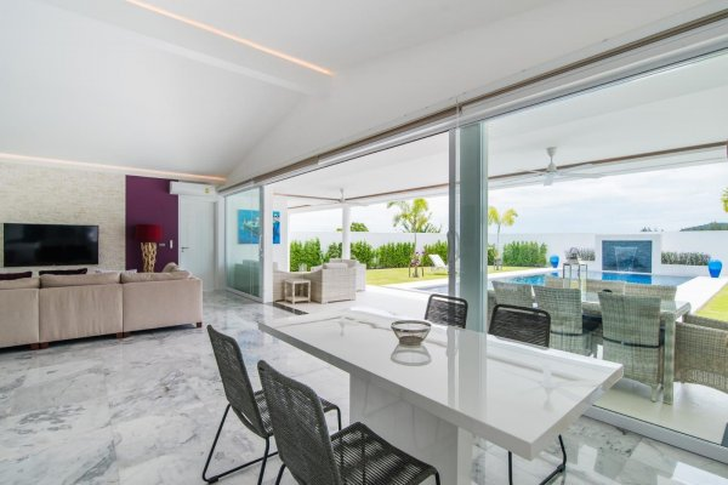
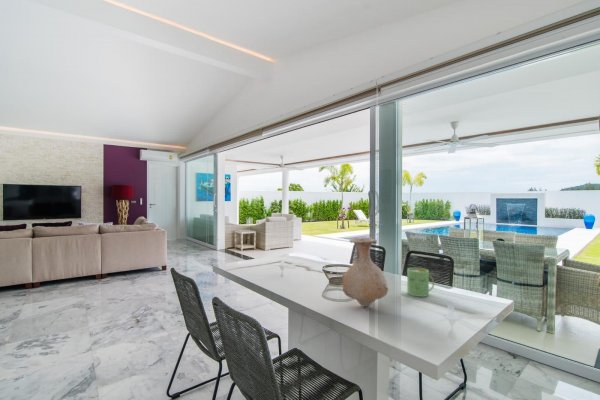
+ vase [341,236,389,308]
+ mug [406,267,435,298]
